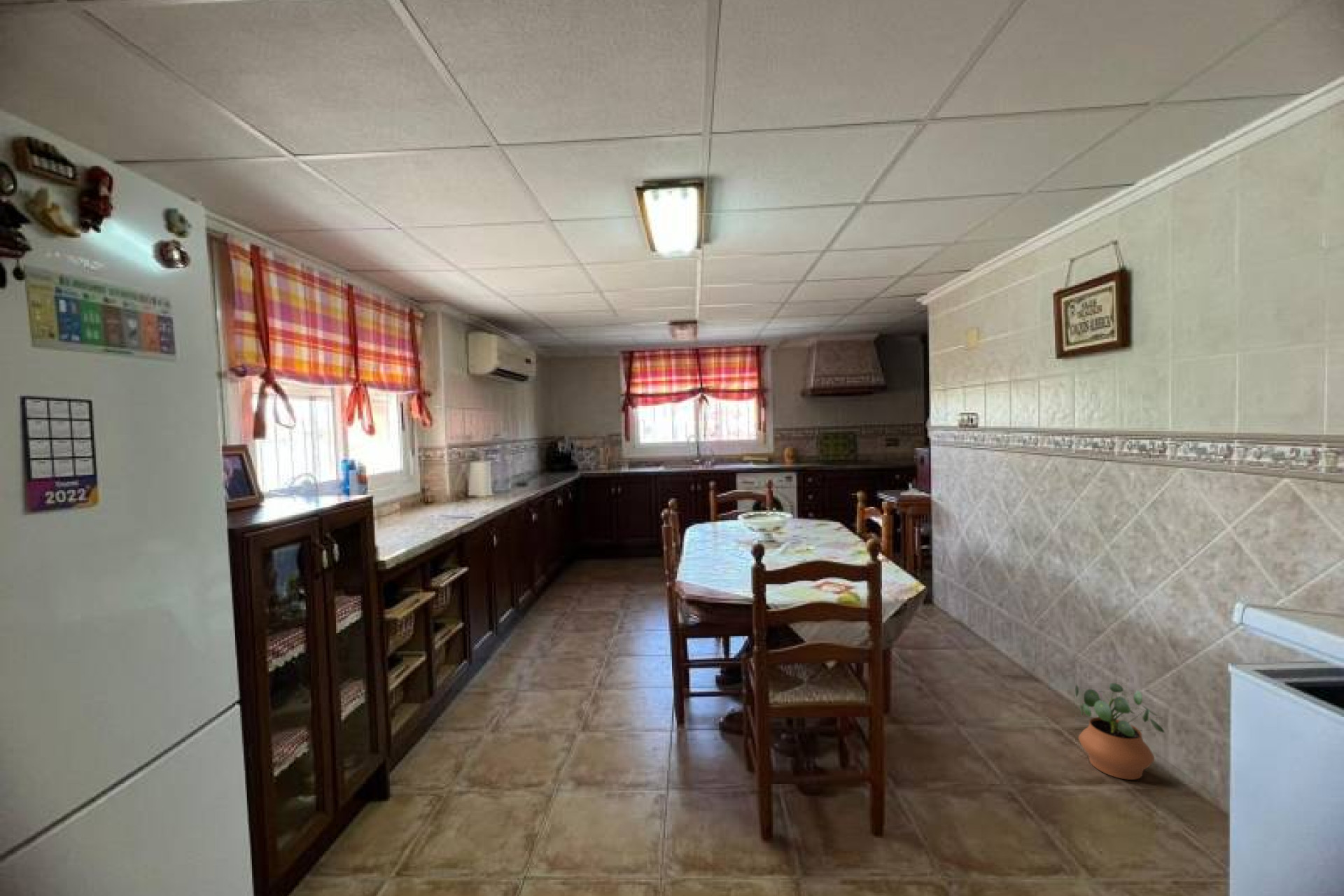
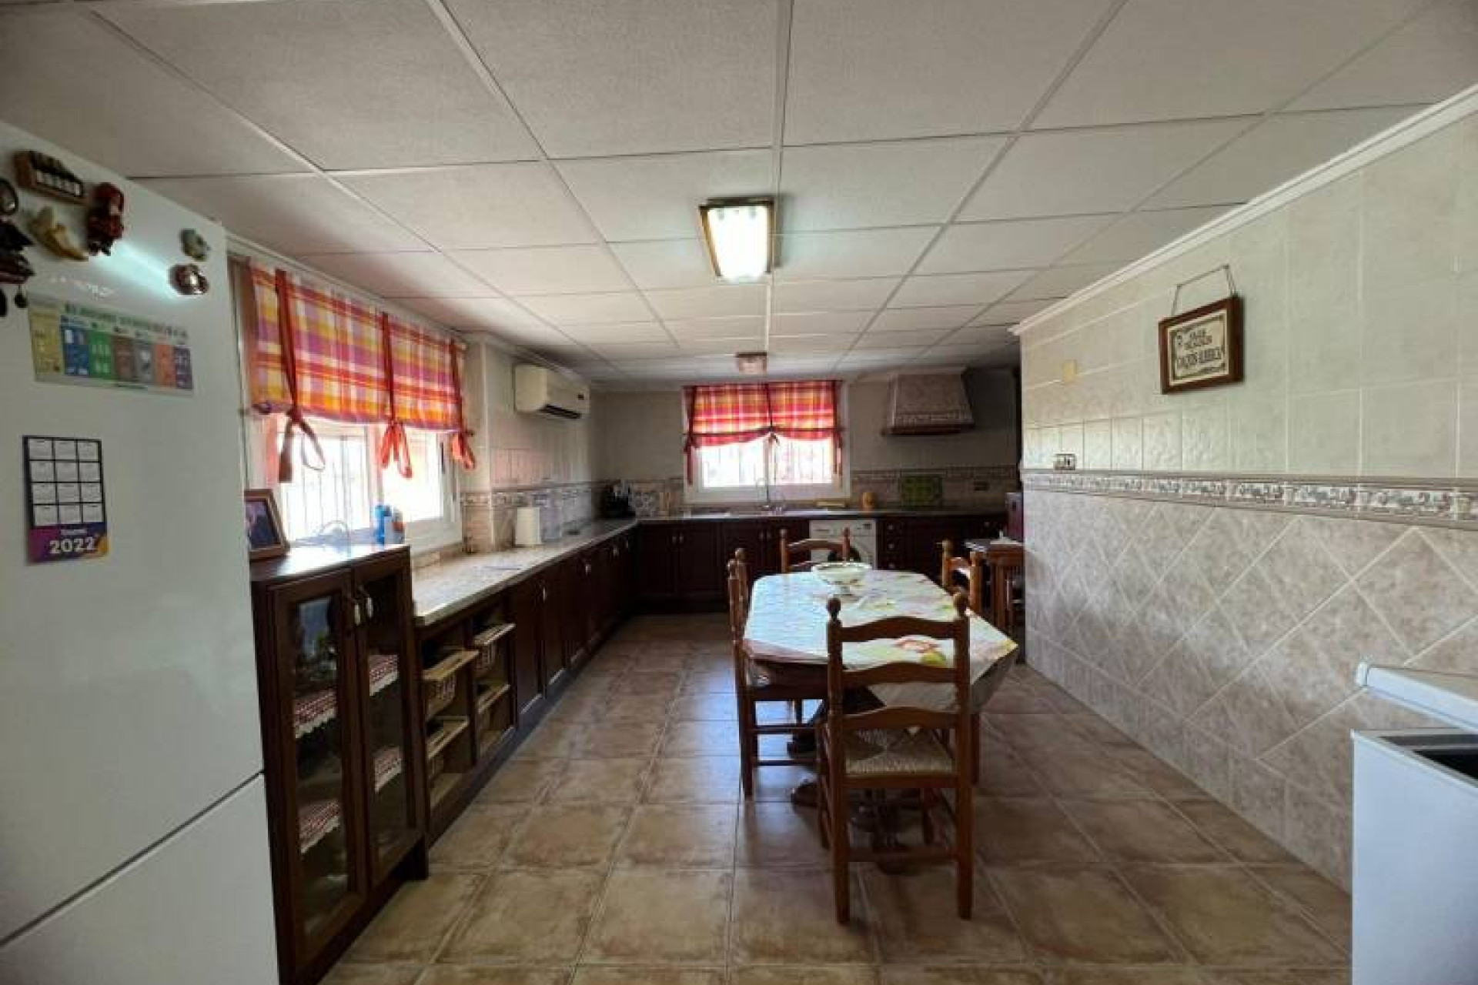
- potted plant [1075,682,1166,780]
